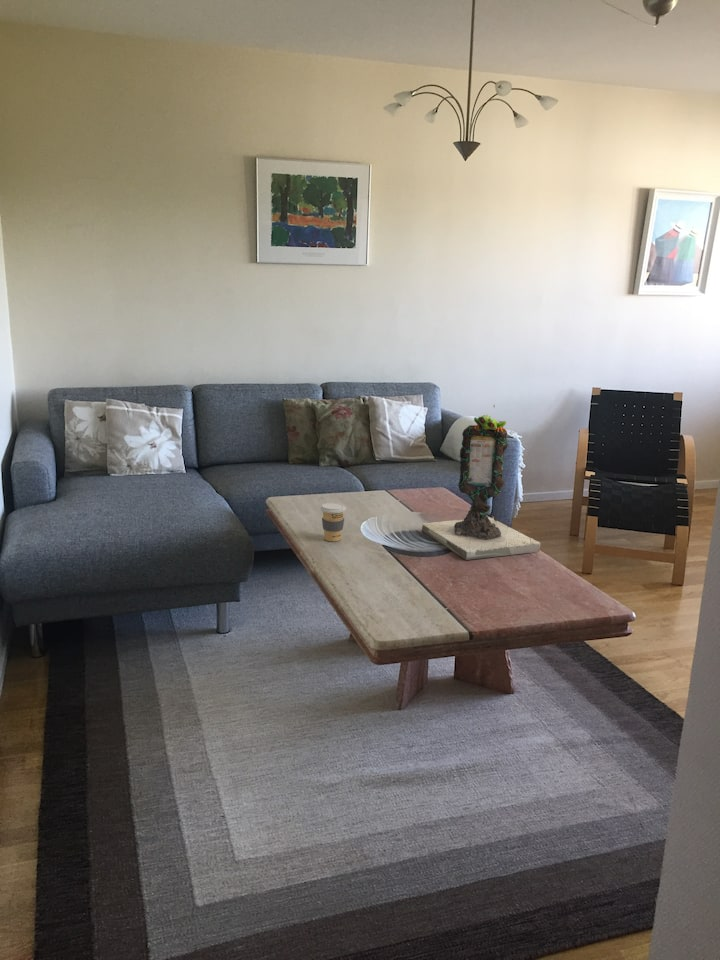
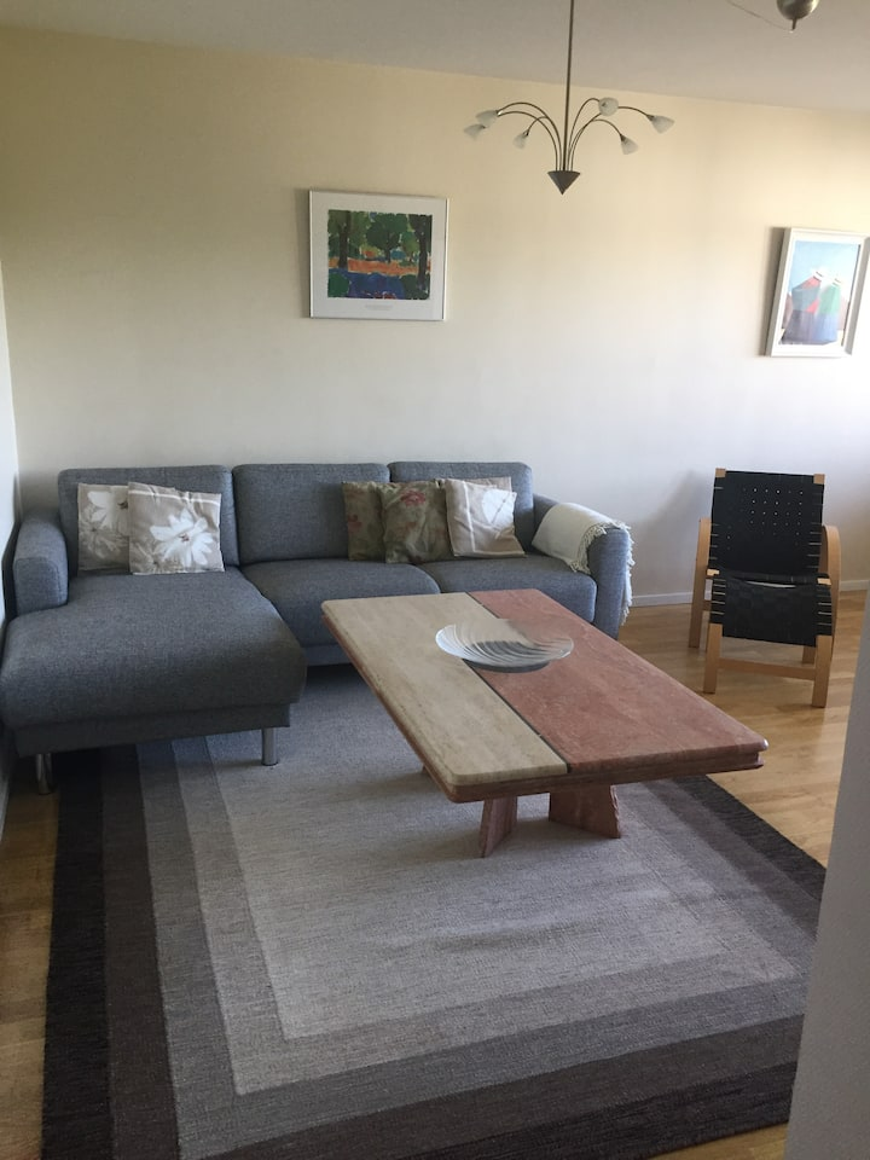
- coffee cup [319,502,347,542]
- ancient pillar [421,405,541,561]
